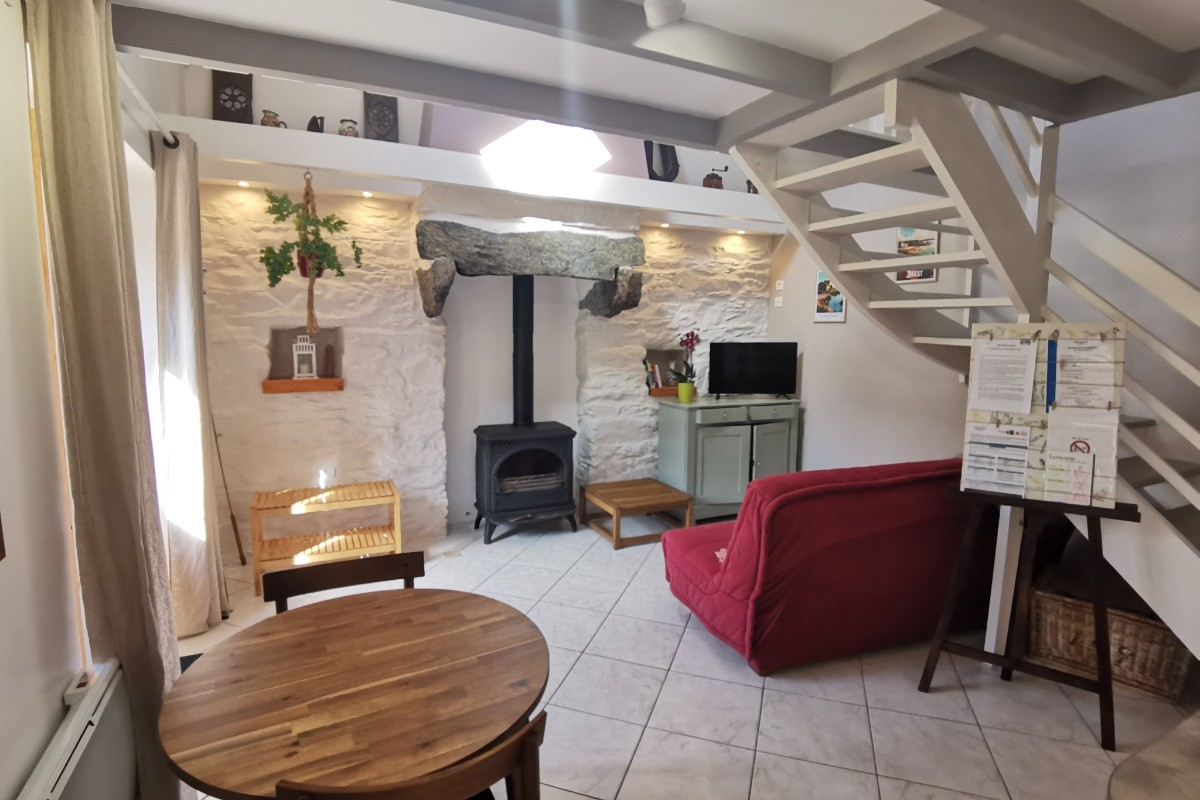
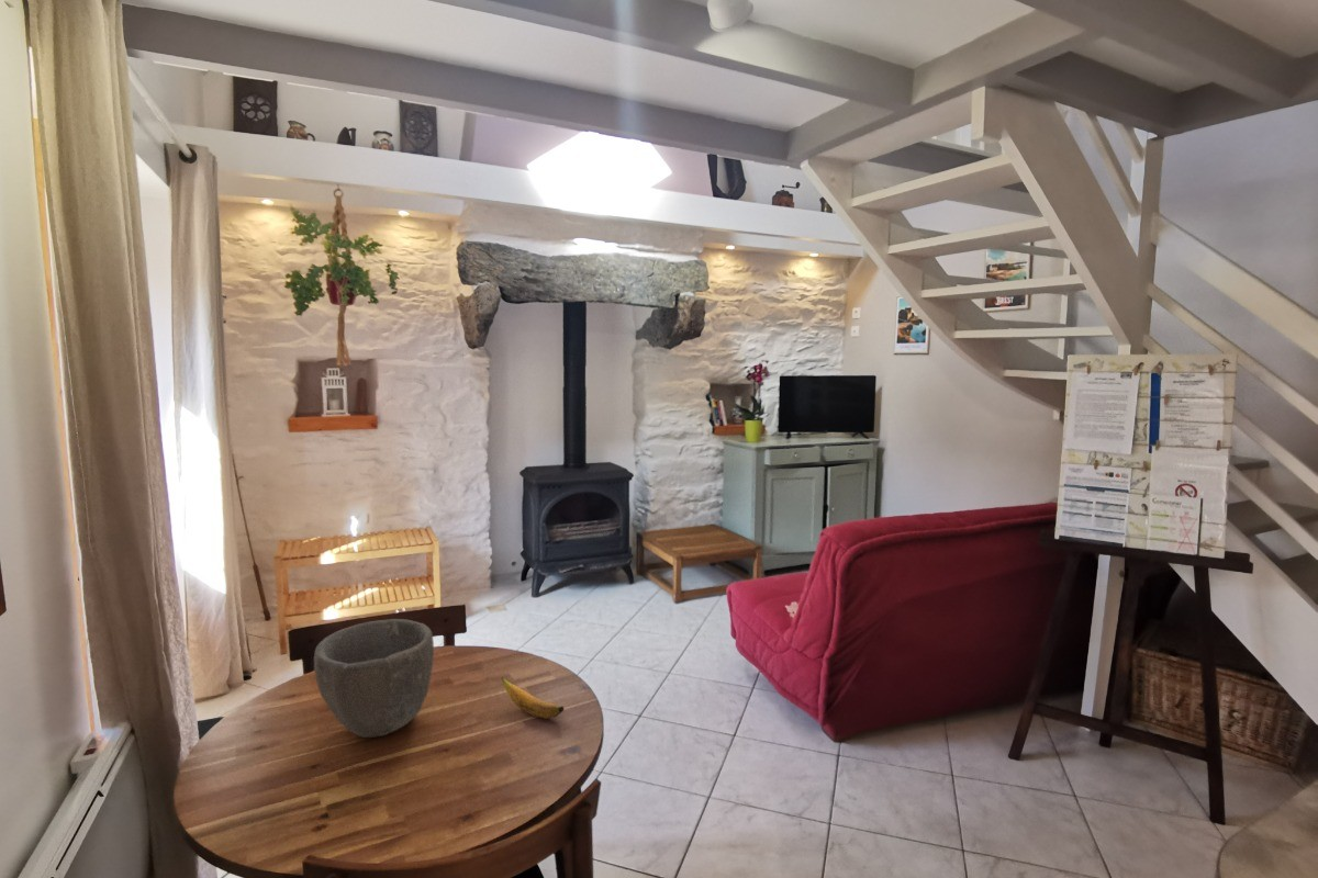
+ bowl [313,618,435,739]
+ banana [500,675,565,720]
